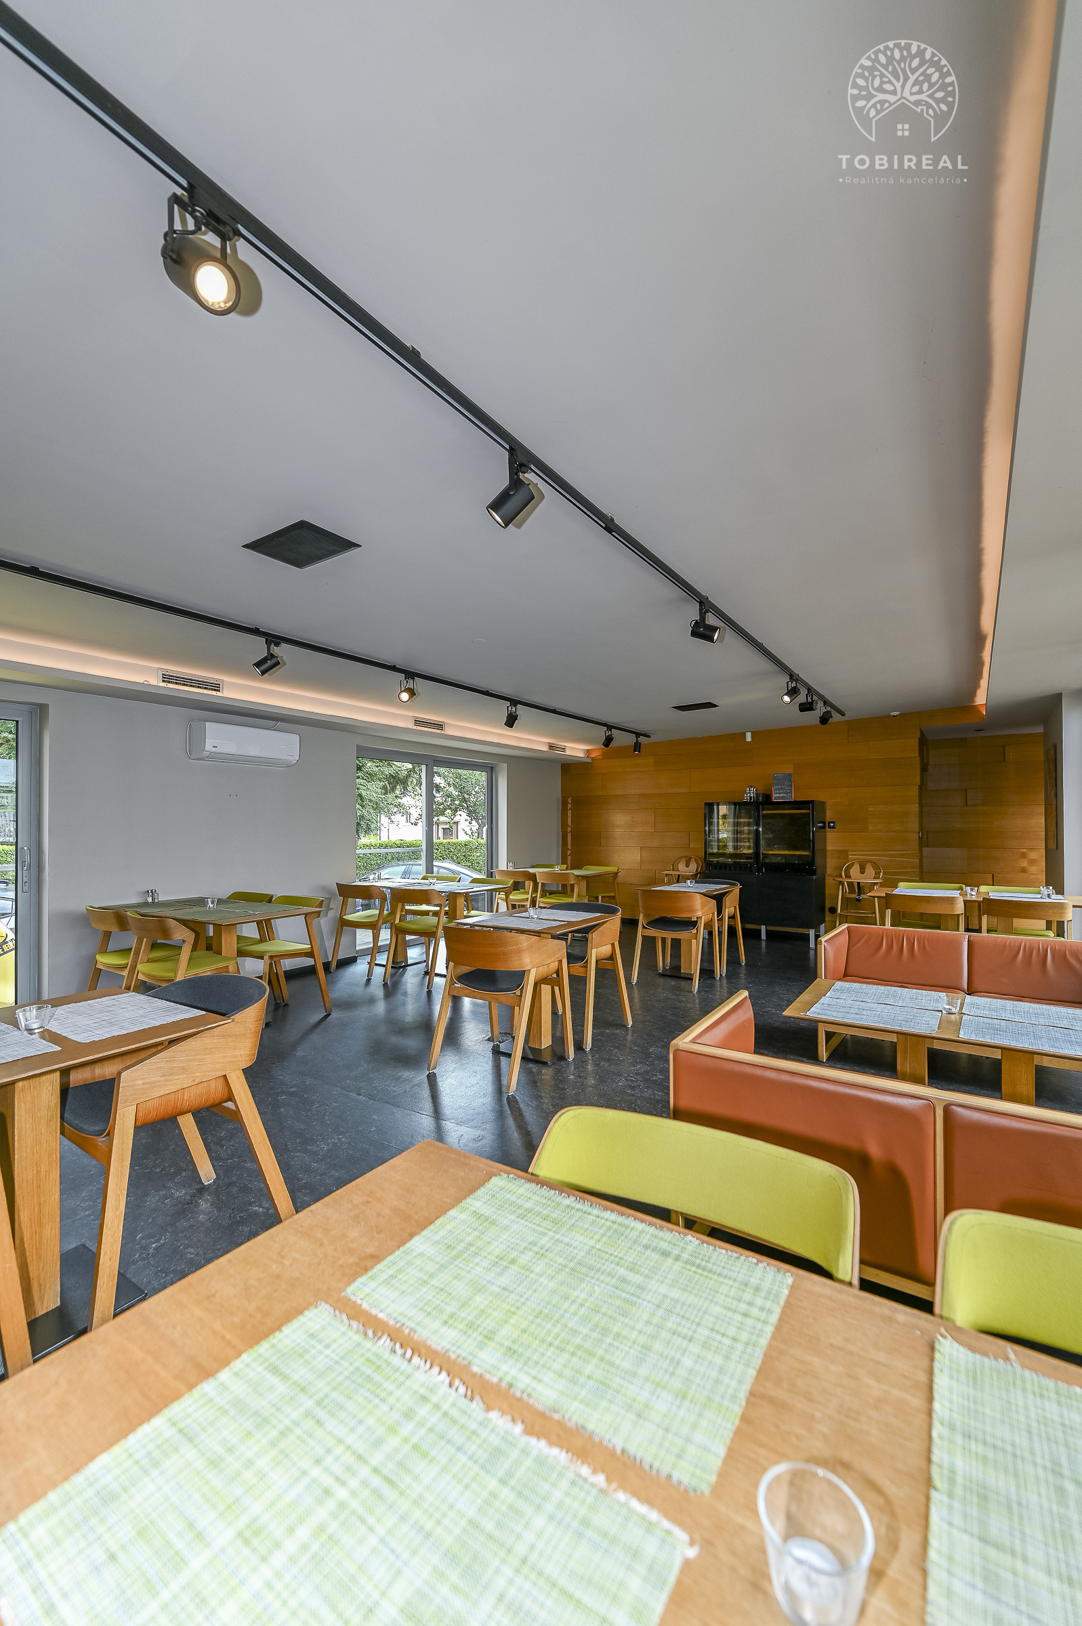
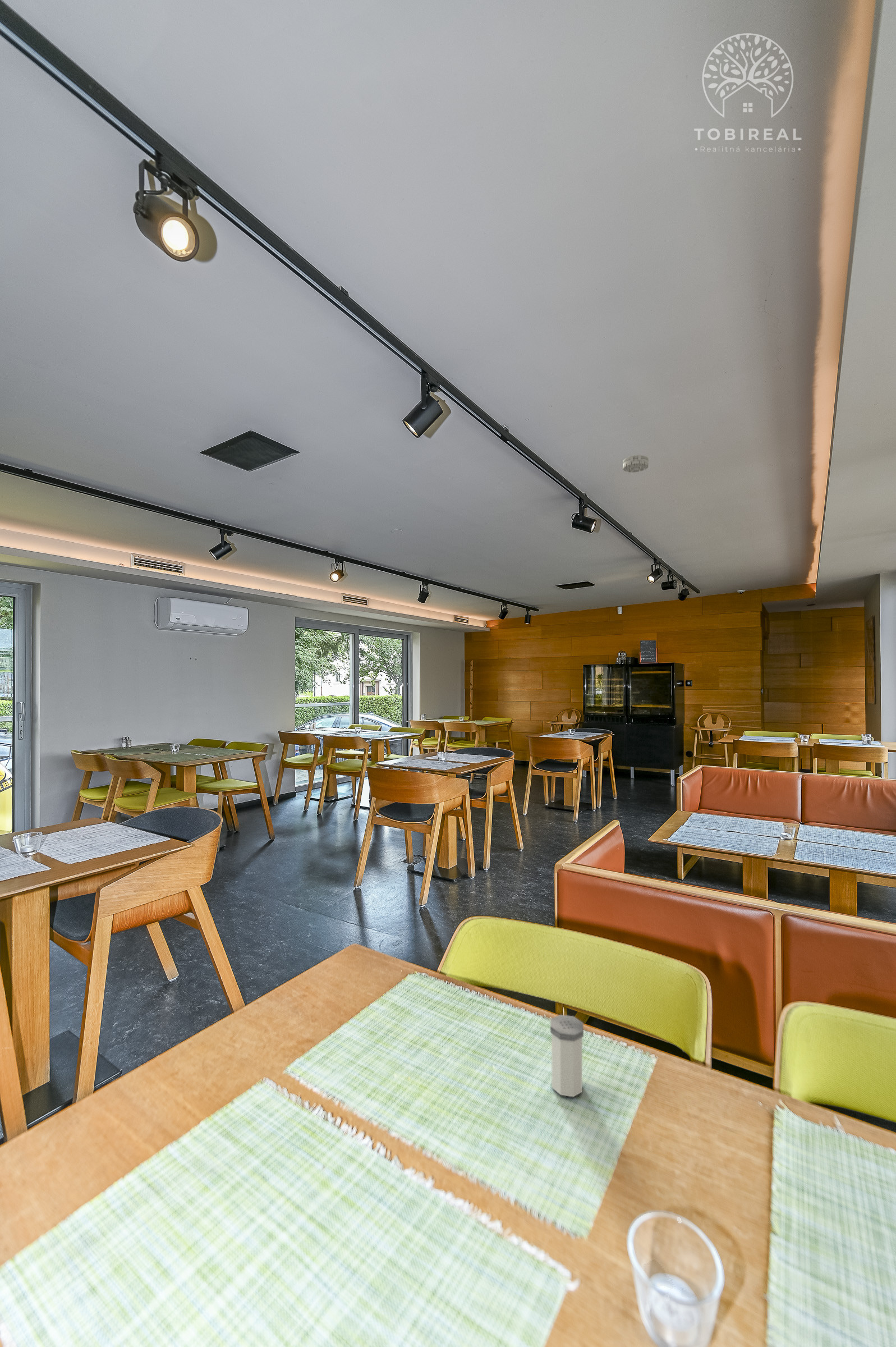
+ salt shaker [550,1014,584,1097]
+ smoke detector [622,454,649,473]
